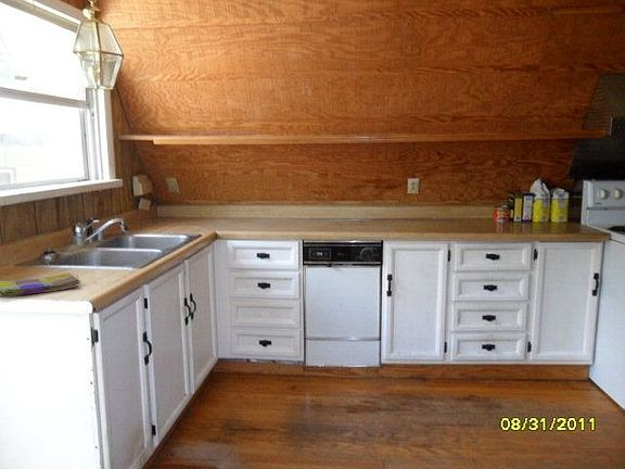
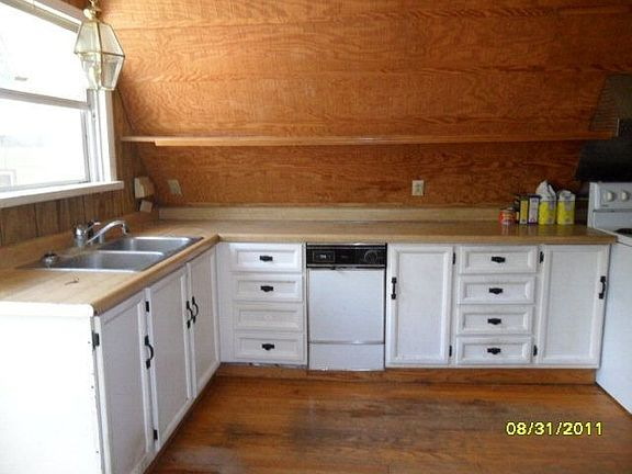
- dish towel [0,271,81,299]
